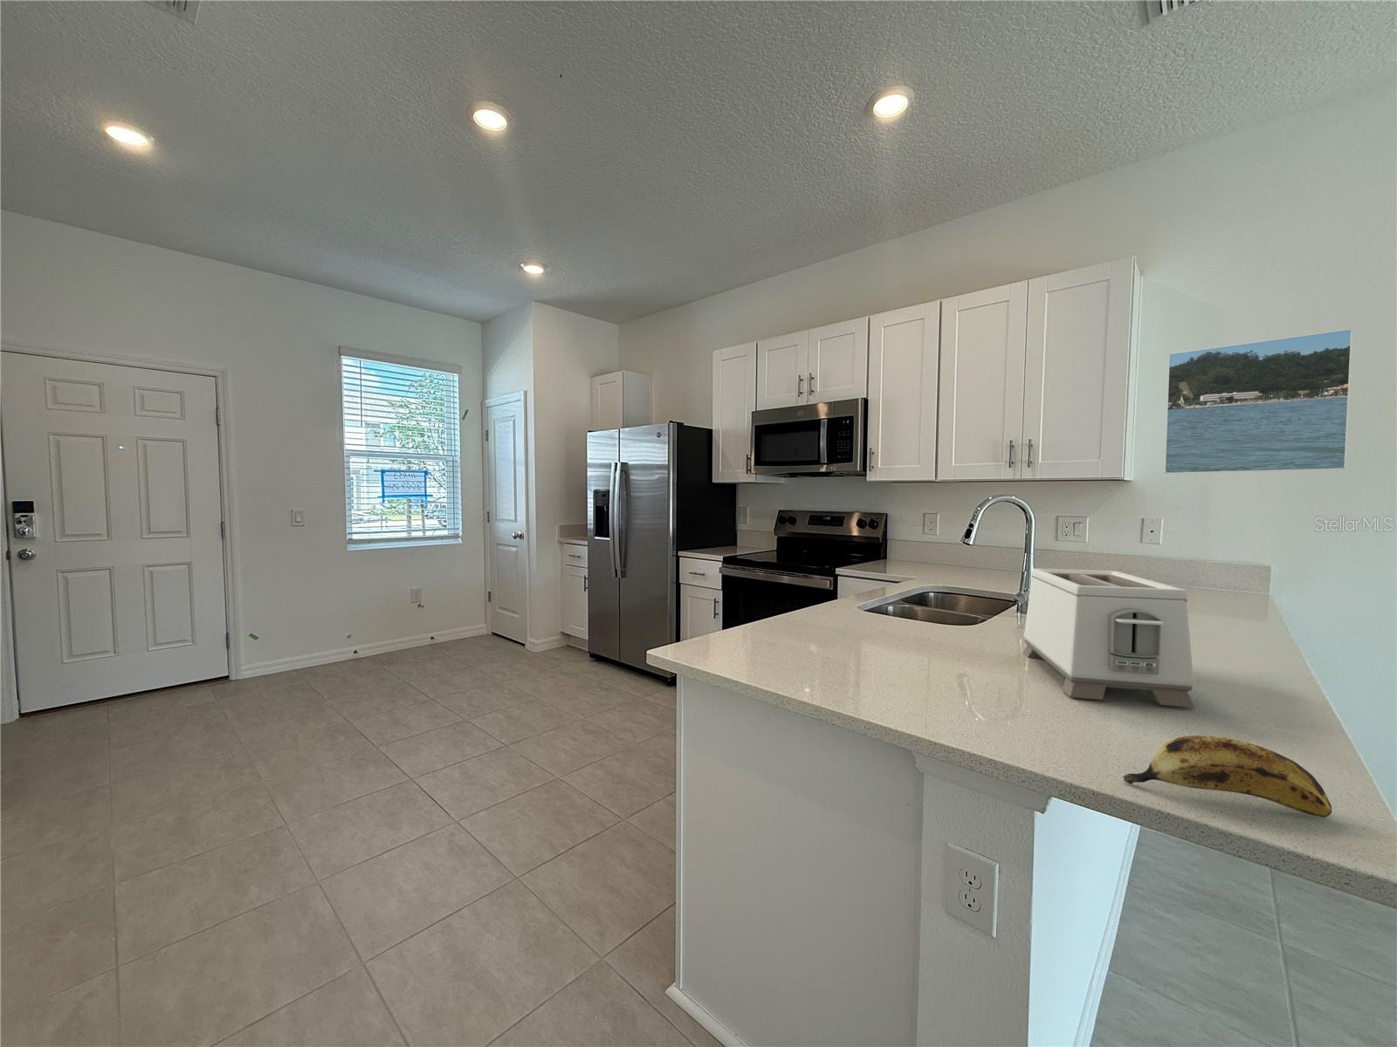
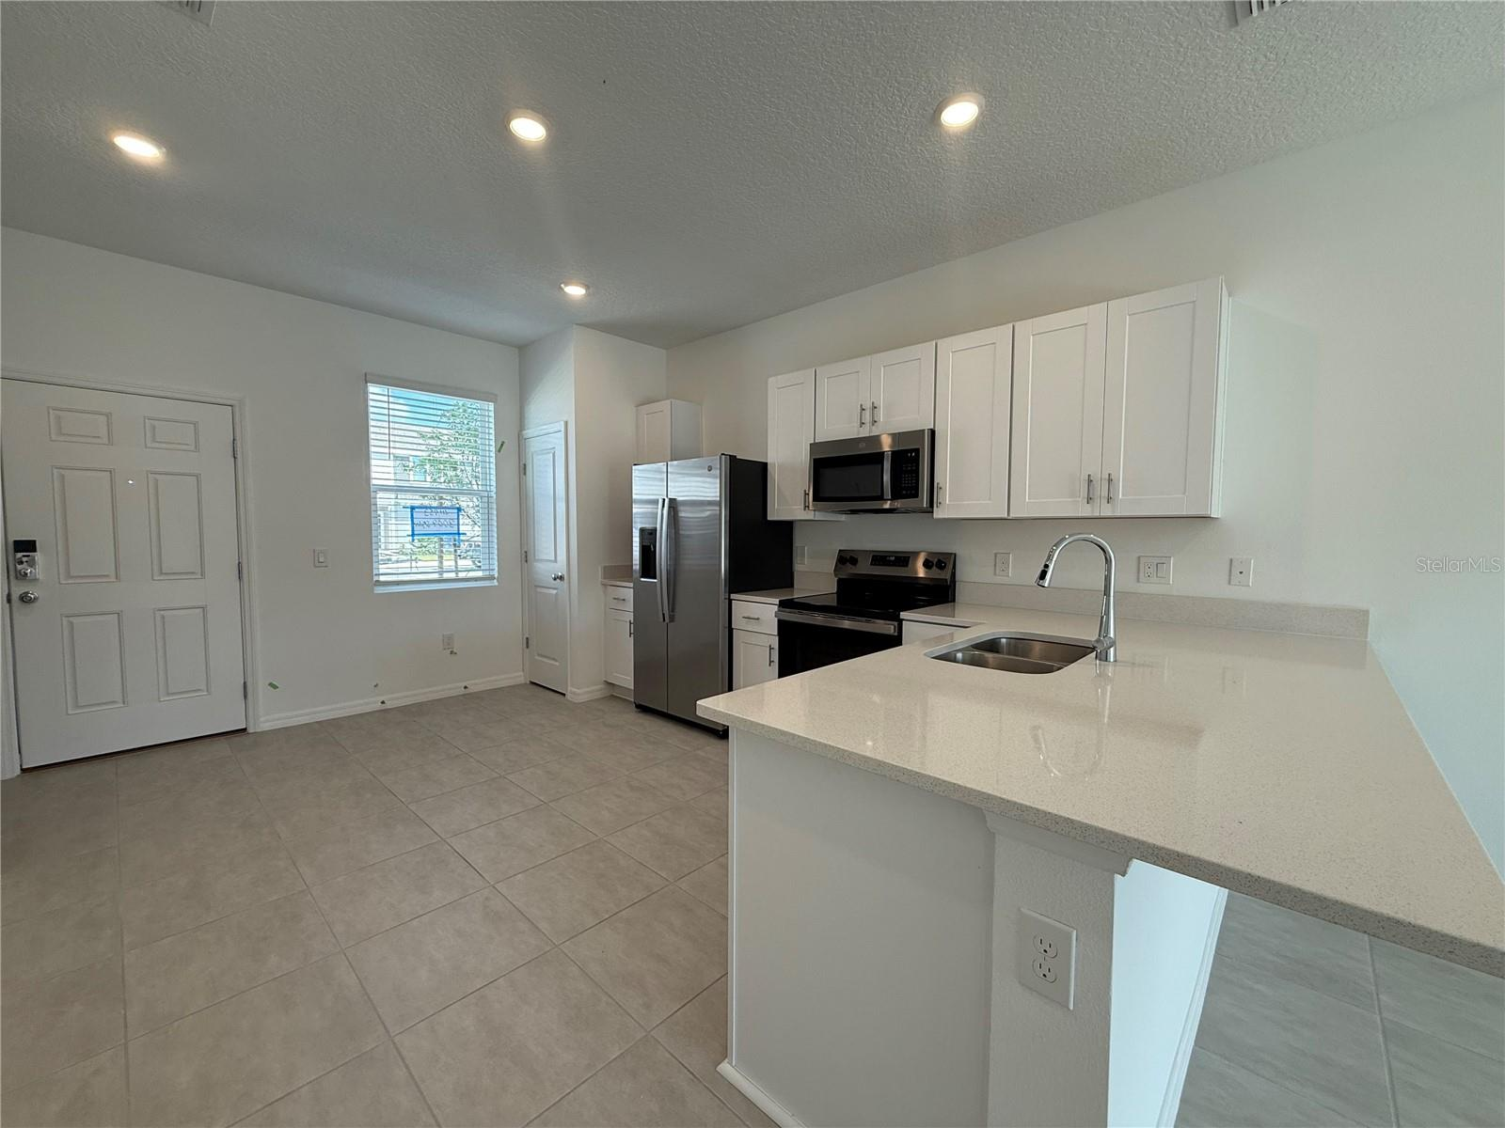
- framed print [1163,328,1353,475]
- banana [1122,735,1332,818]
- toaster [1022,567,1196,708]
